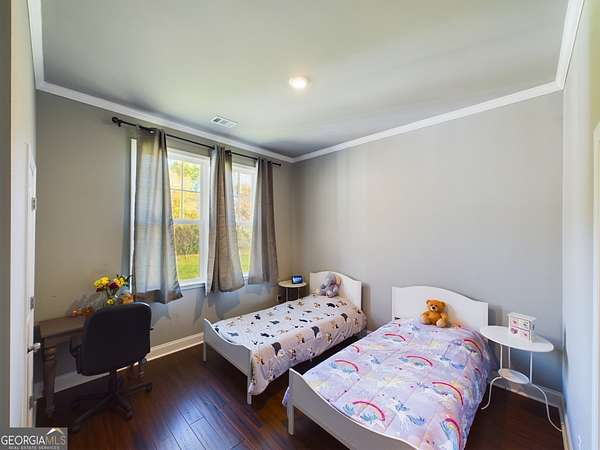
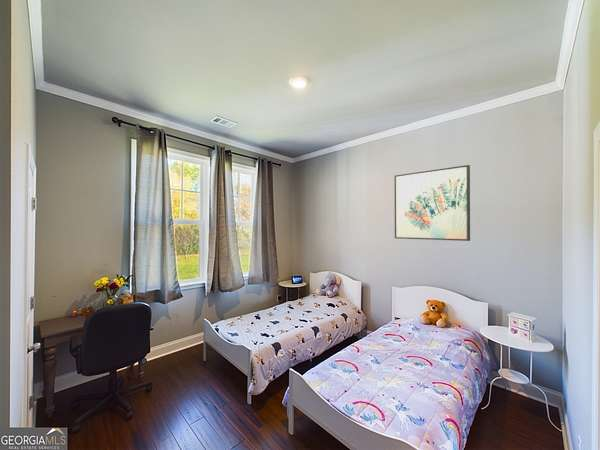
+ wall art [394,164,471,242]
